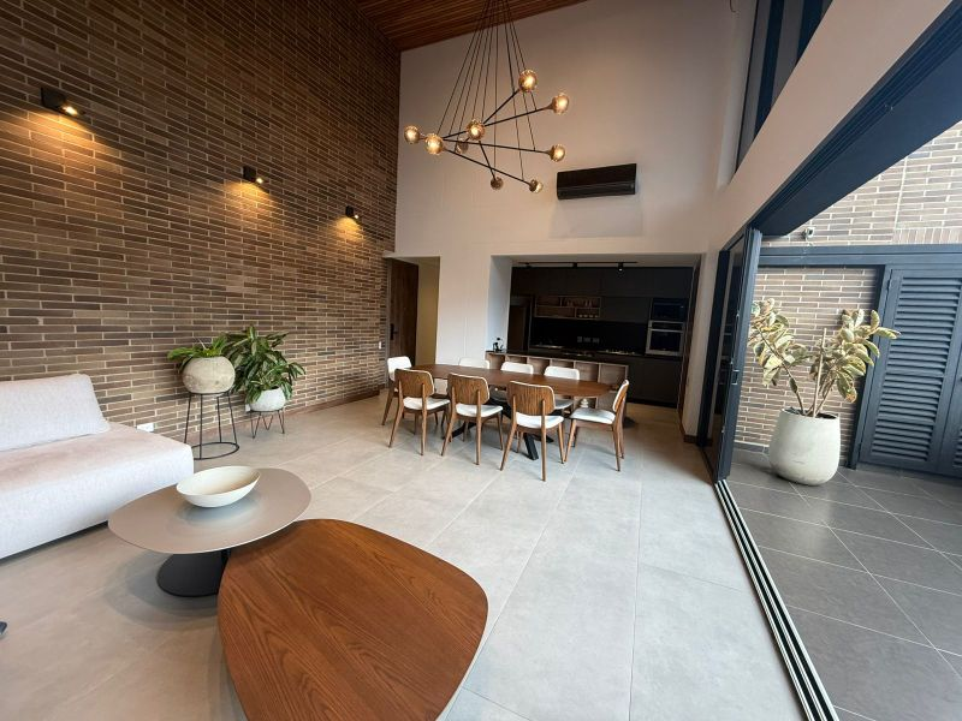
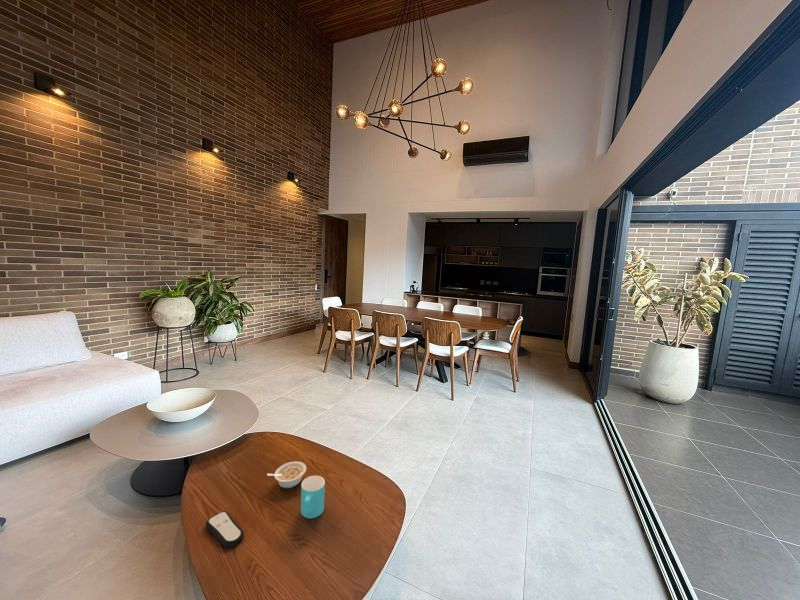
+ cup [300,475,326,519]
+ remote control [205,510,245,548]
+ legume [266,460,307,489]
